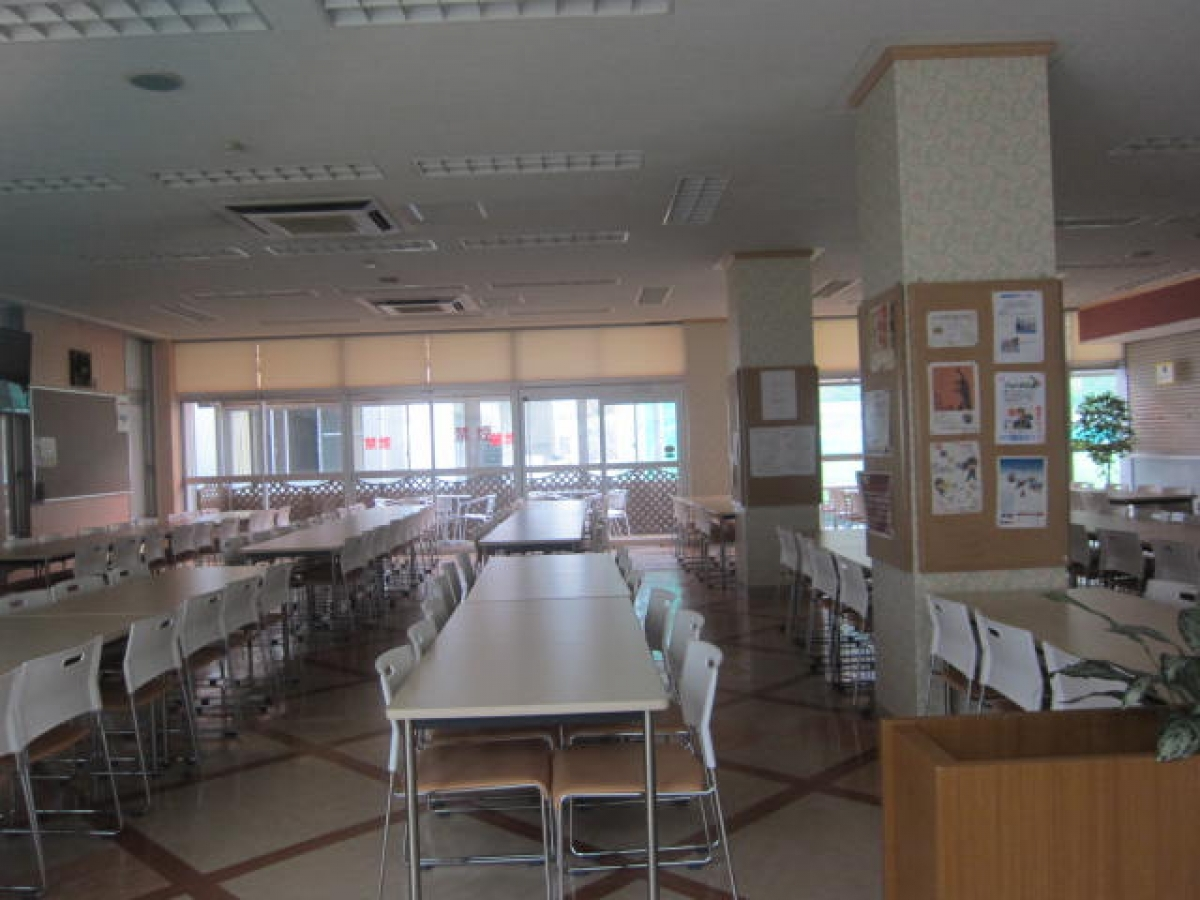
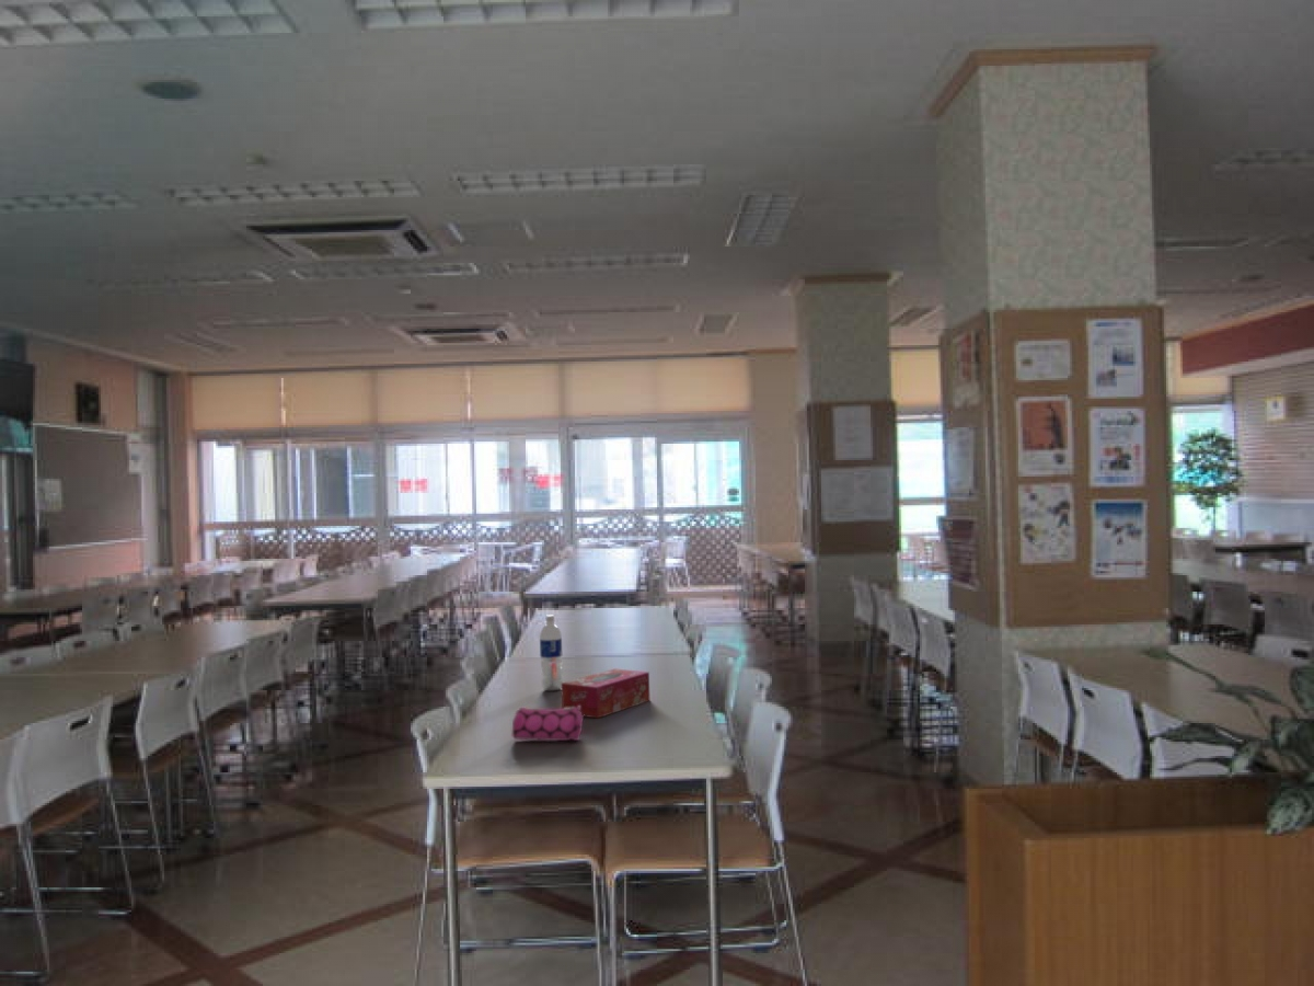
+ water bottle [539,614,564,692]
+ pencil case [511,706,585,742]
+ tissue box [561,667,652,719]
